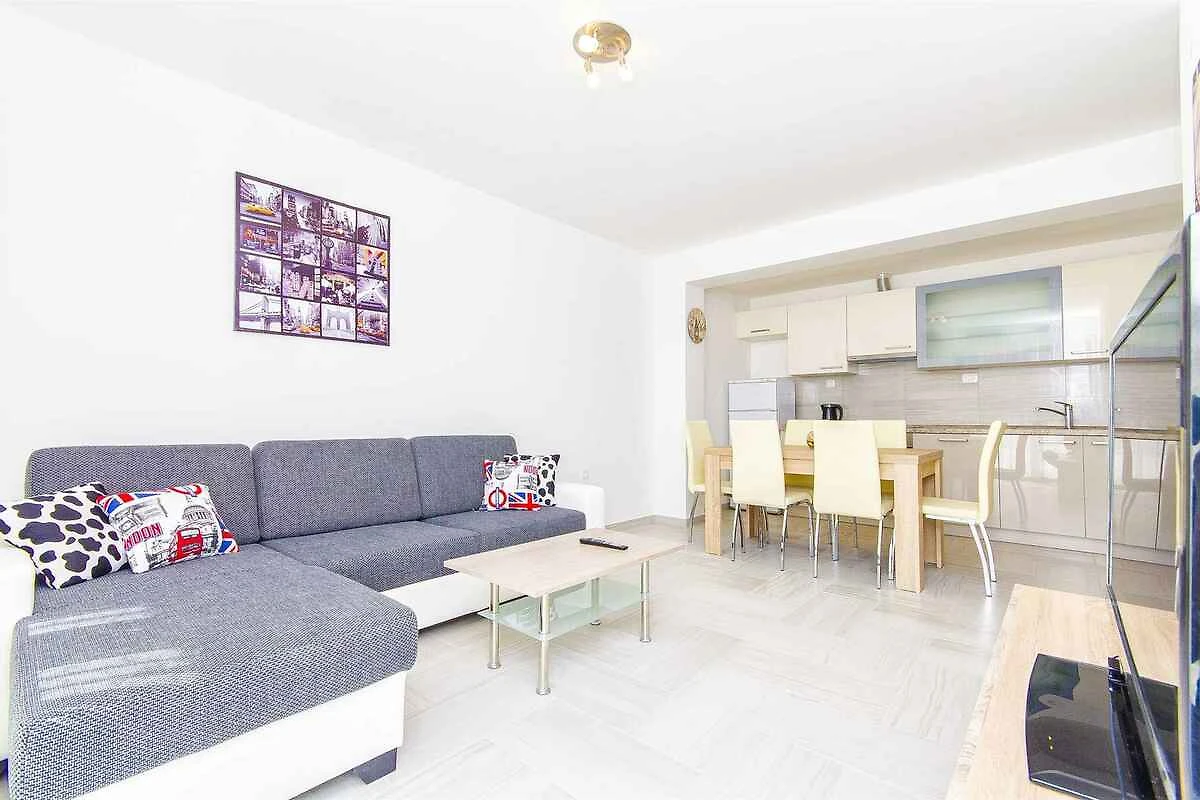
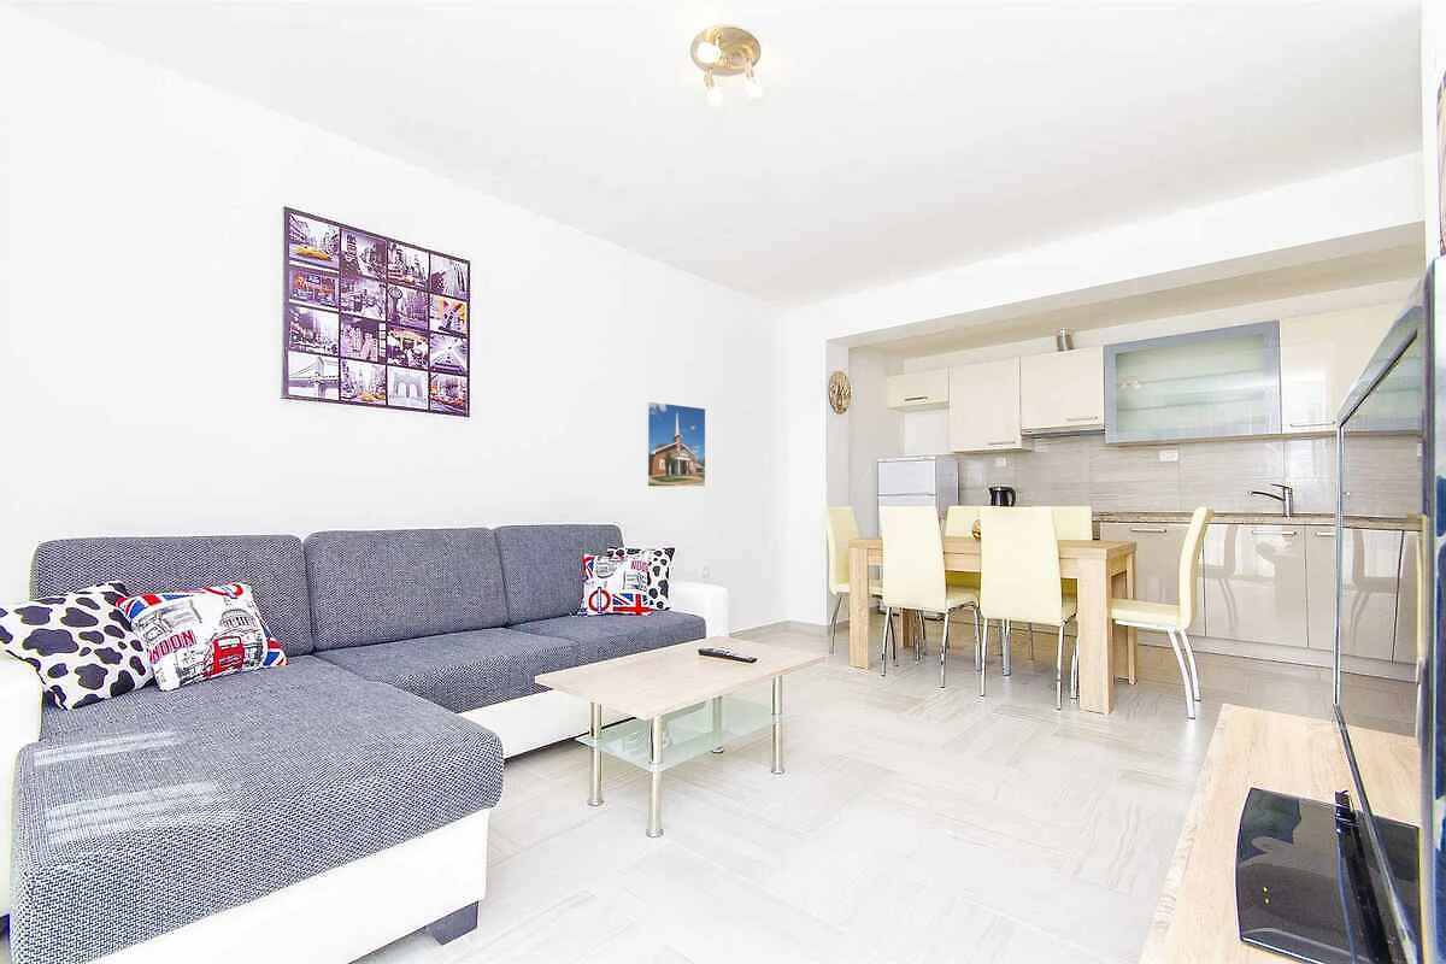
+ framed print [643,400,707,488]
